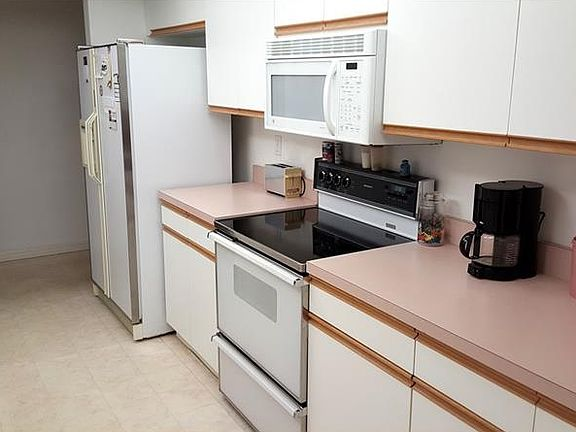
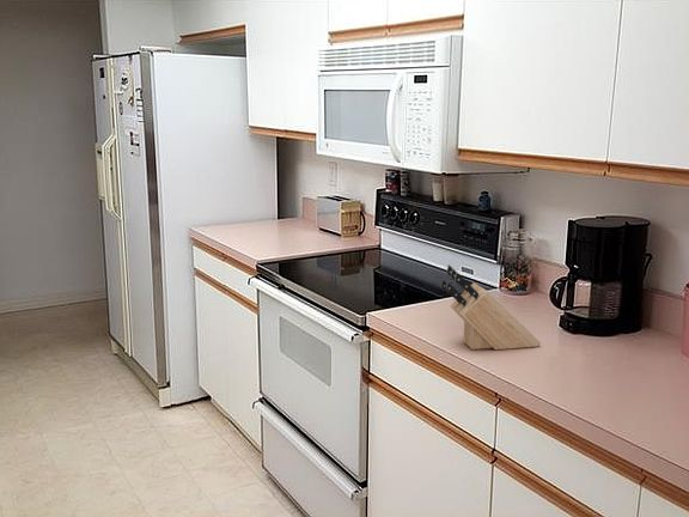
+ knife block [440,263,542,351]
